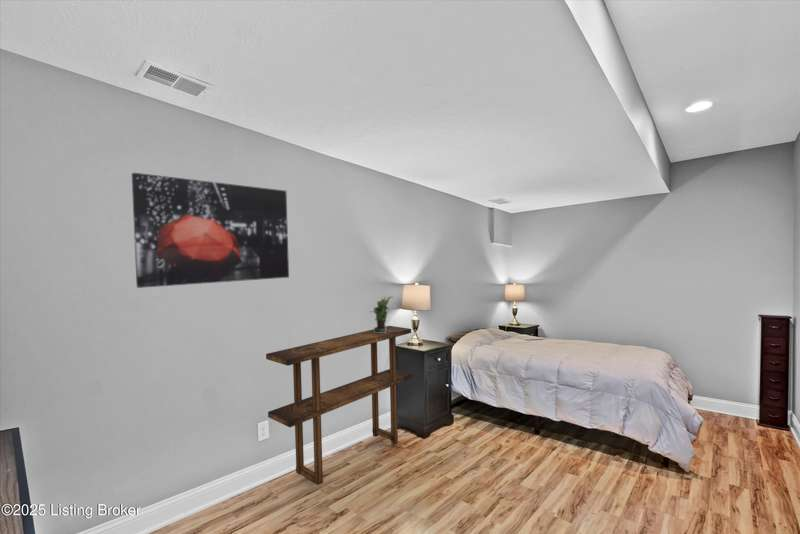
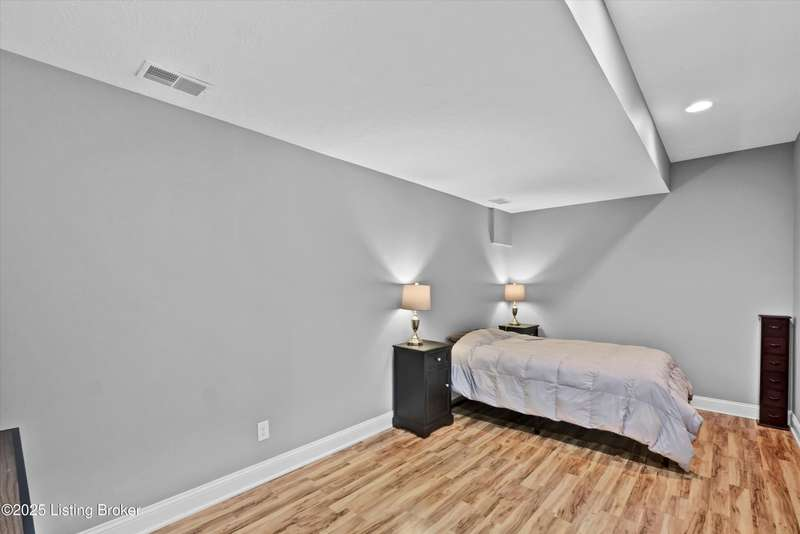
- console table [265,325,413,486]
- wall art [131,172,290,289]
- potted plant [370,295,394,333]
